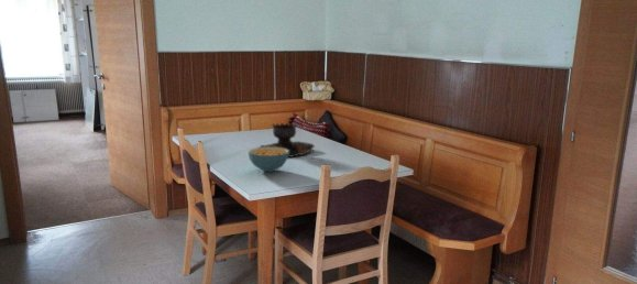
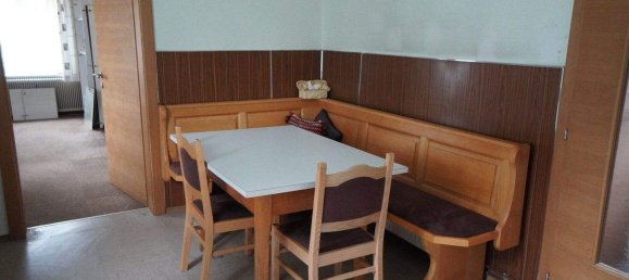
- brazier [259,122,316,159]
- cereal bowl [248,146,289,173]
